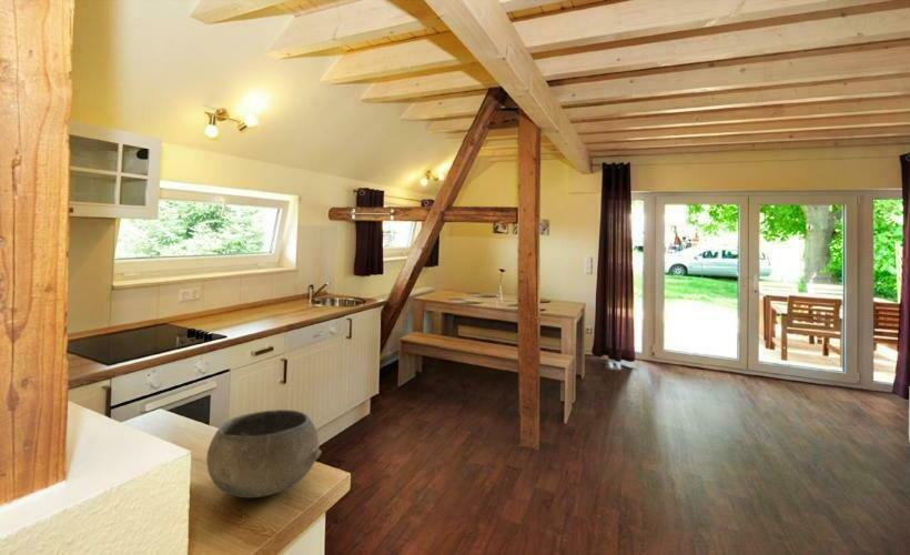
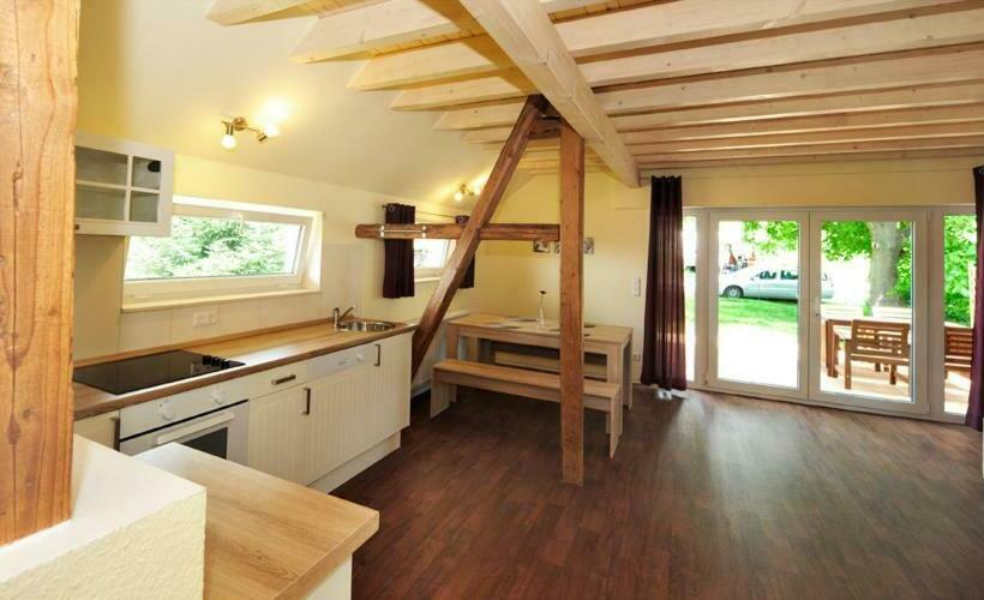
- bowl [205,408,323,498]
